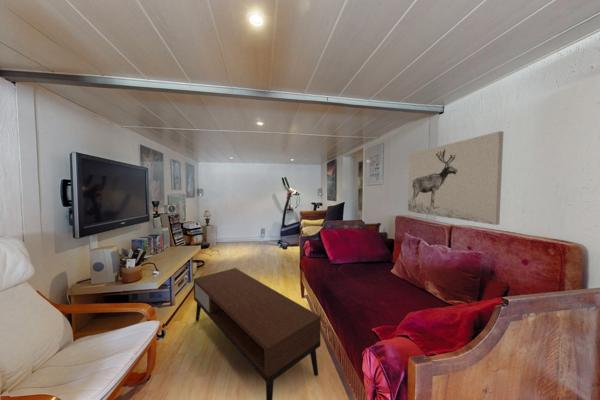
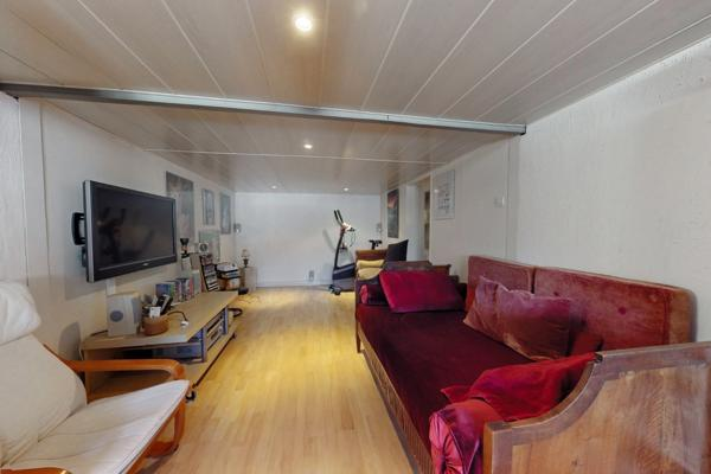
- coffee table [193,267,322,400]
- wall art [407,130,504,226]
